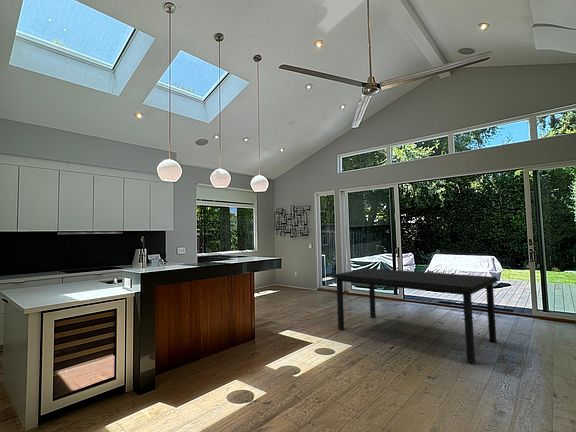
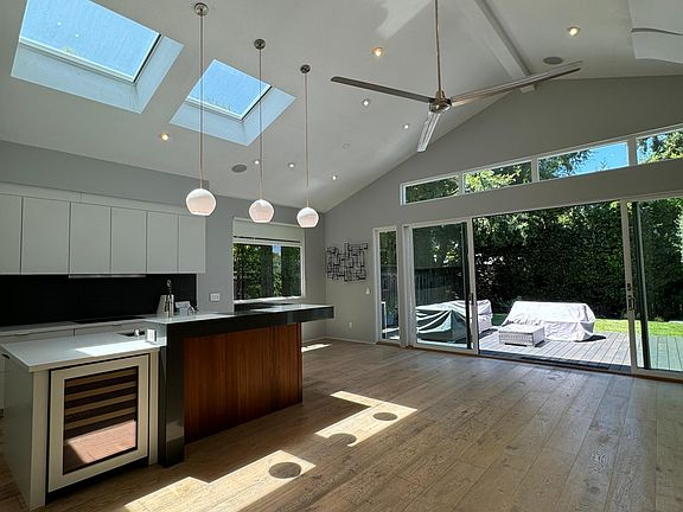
- dining table [330,267,500,364]
